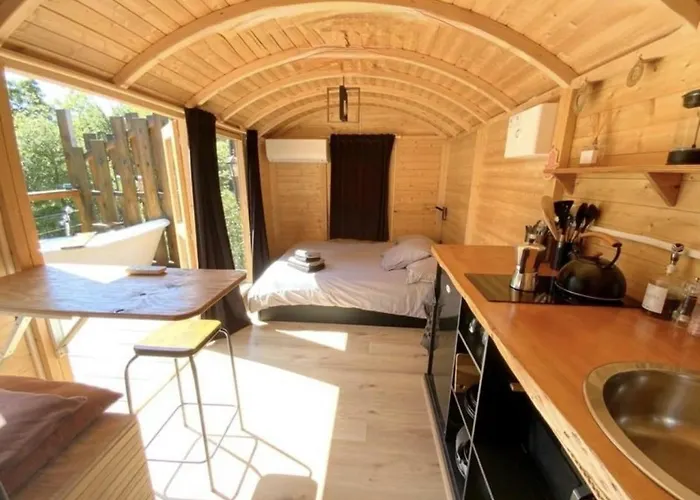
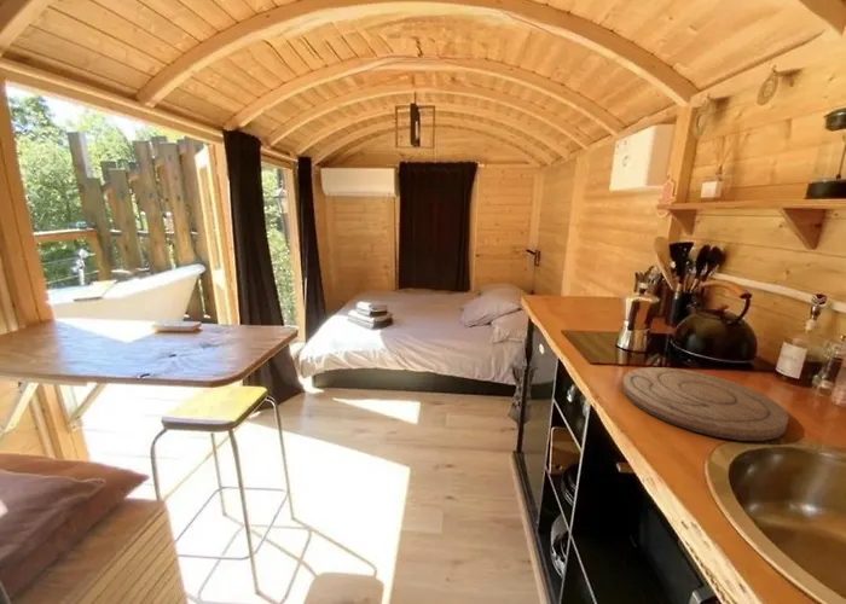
+ cutting board [621,366,789,442]
